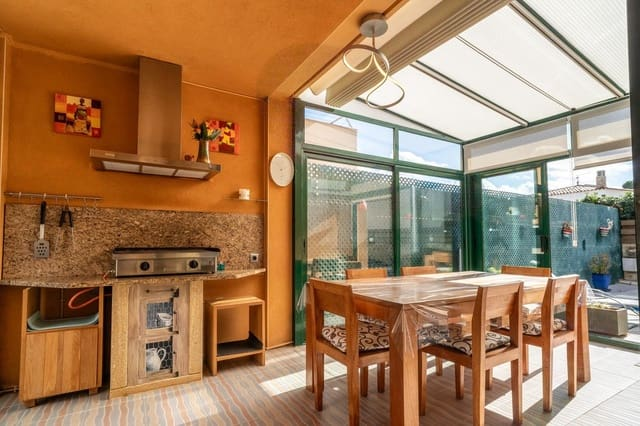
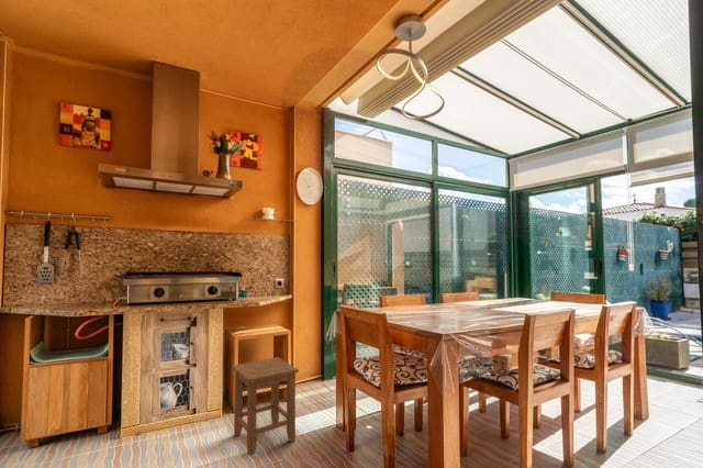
+ stool [231,356,300,456]
